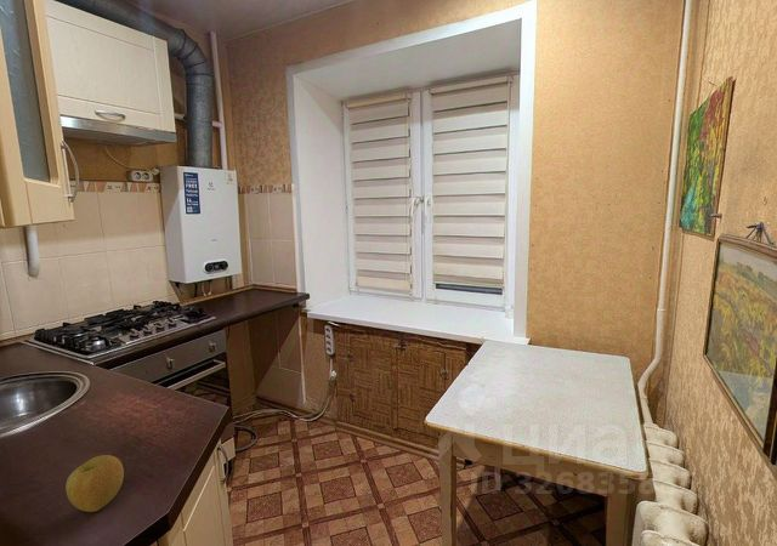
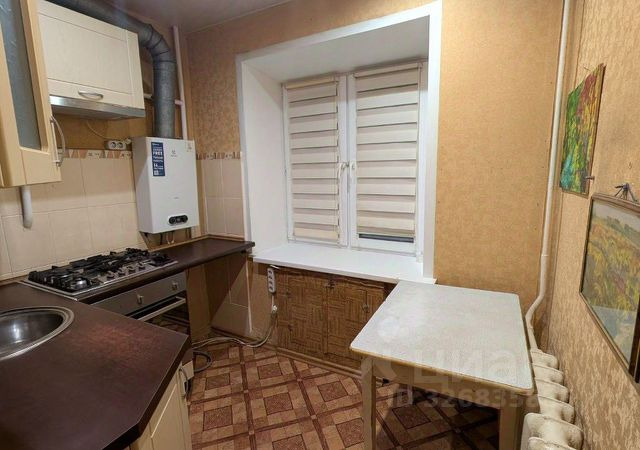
- apple [64,454,125,513]
